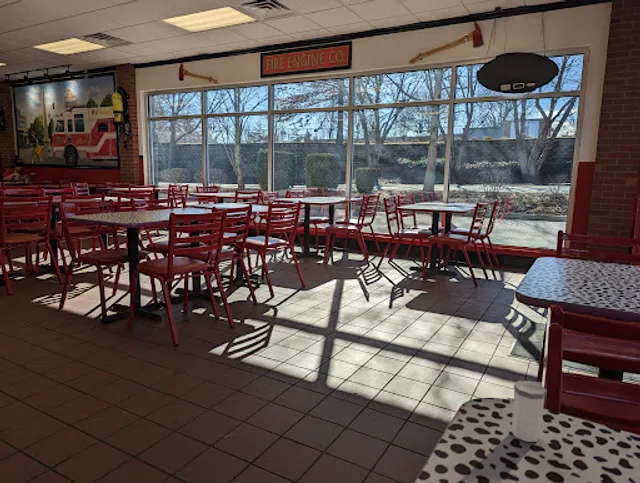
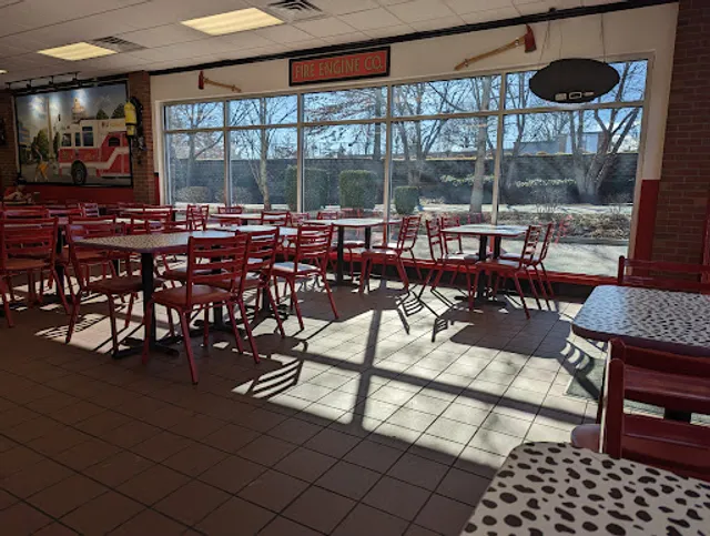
- salt shaker [510,380,548,443]
